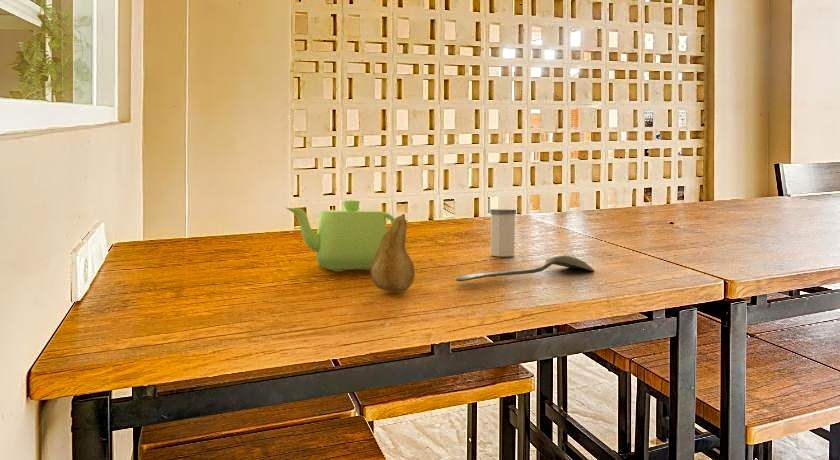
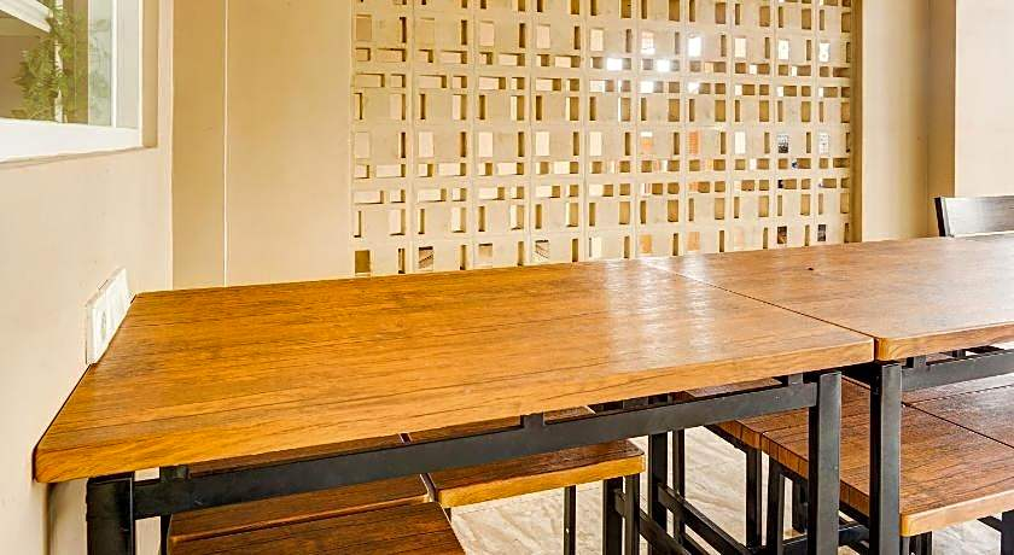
- salt shaker [489,208,517,257]
- teapot [285,199,395,272]
- spoon [455,254,595,282]
- fruit [370,213,416,294]
